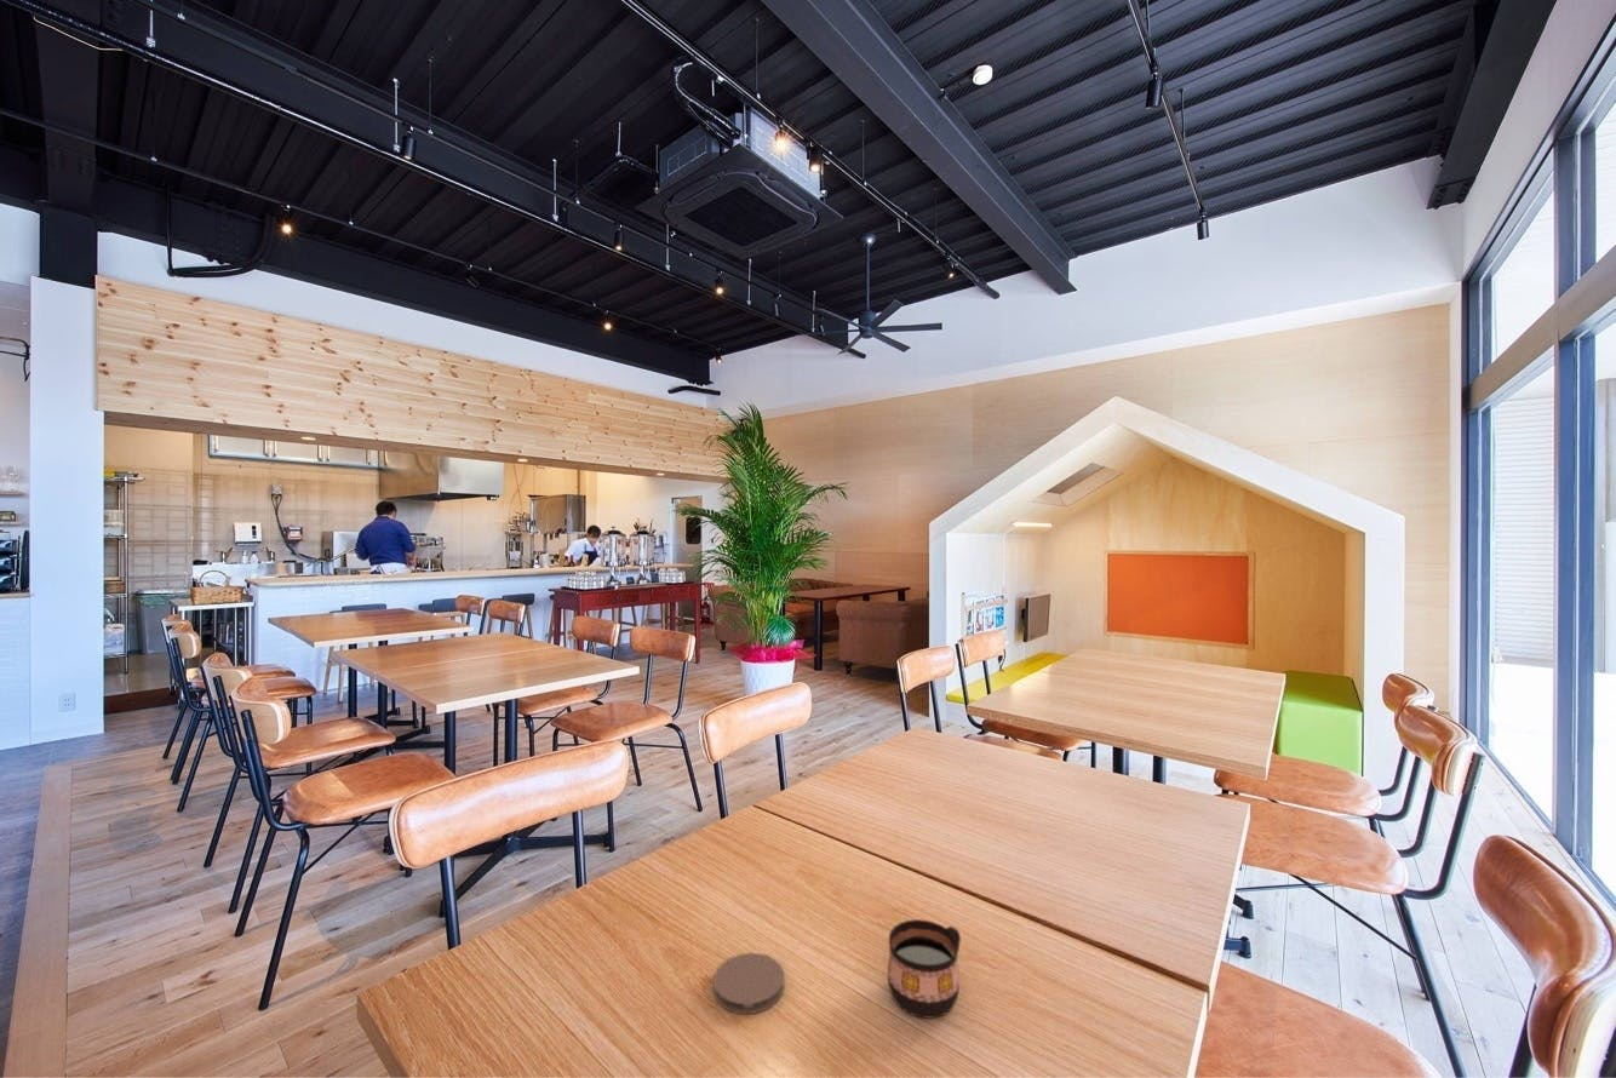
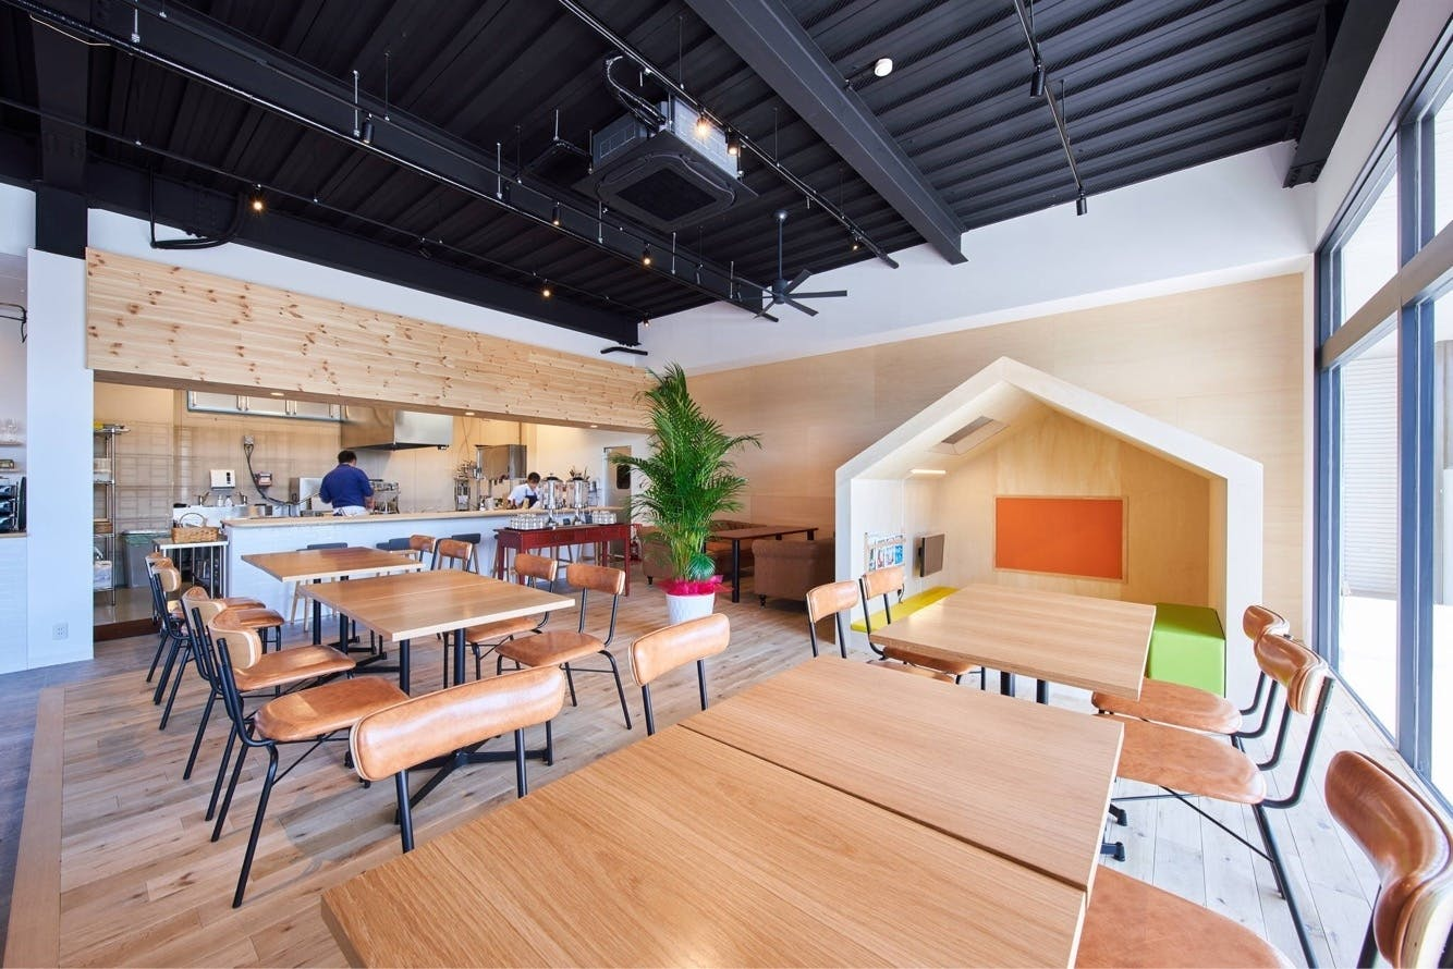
- cup [887,918,962,1020]
- coaster [712,952,785,1015]
